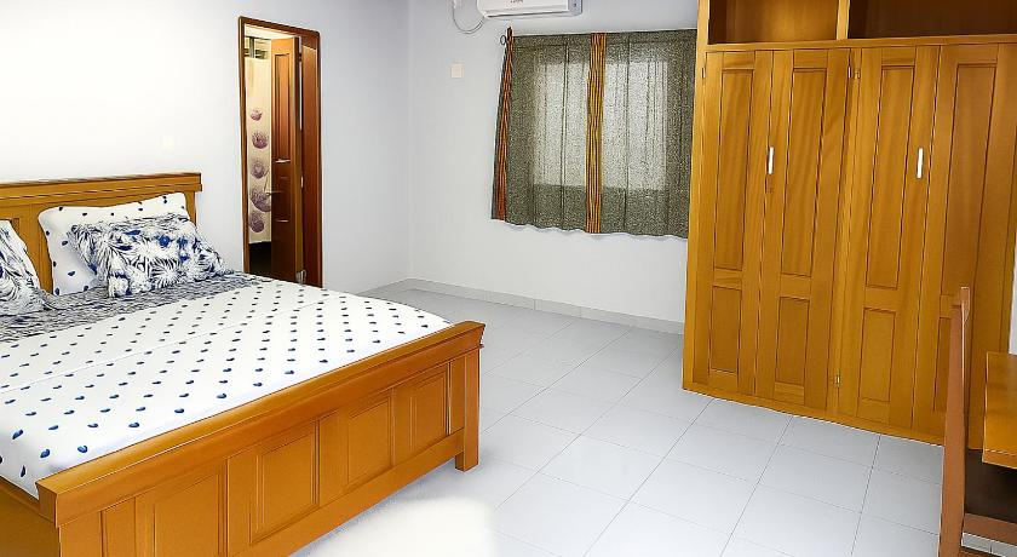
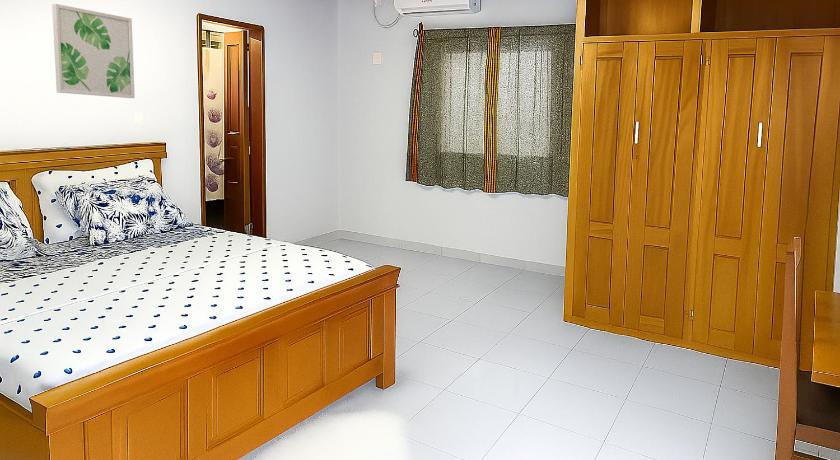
+ wall art [51,3,136,99]
